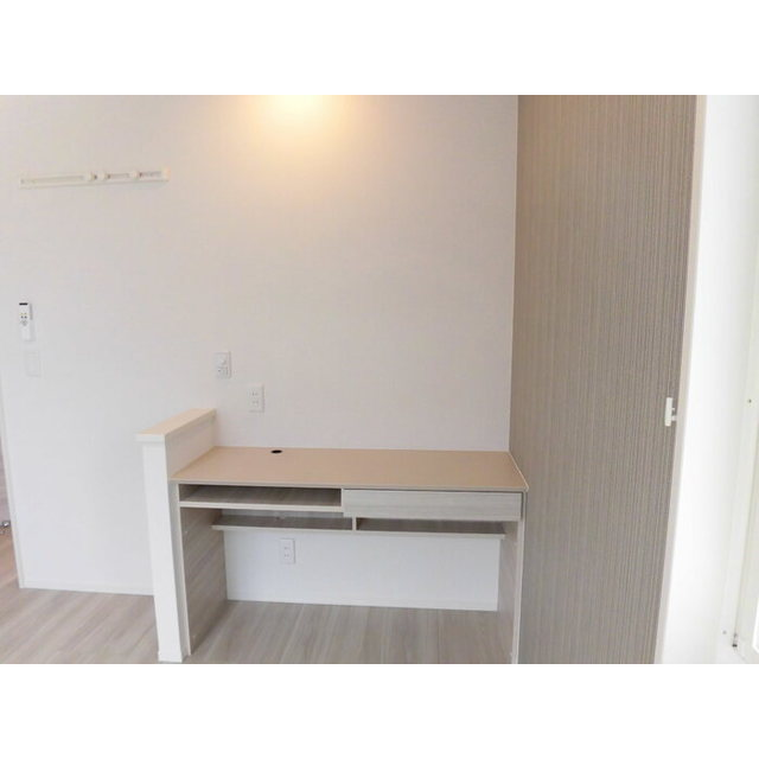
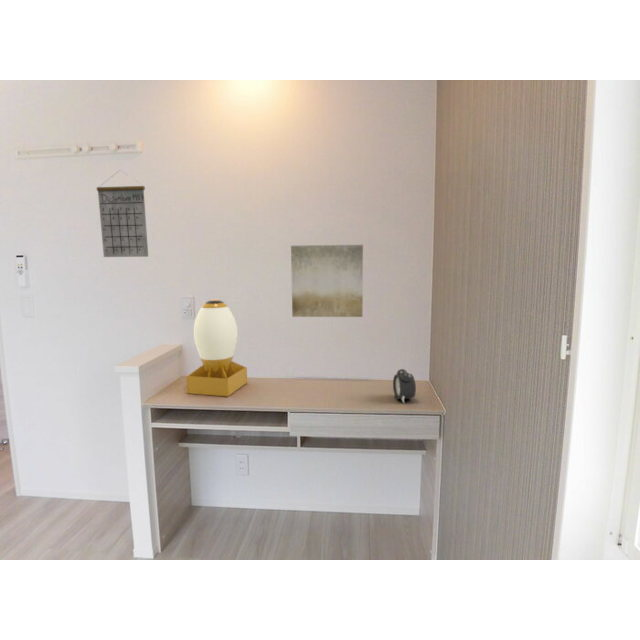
+ calendar [96,169,149,258]
+ wall art [290,244,364,318]
+ desk lamp [185,298,248,398]
+ alarm clock [392,368,417,404]
